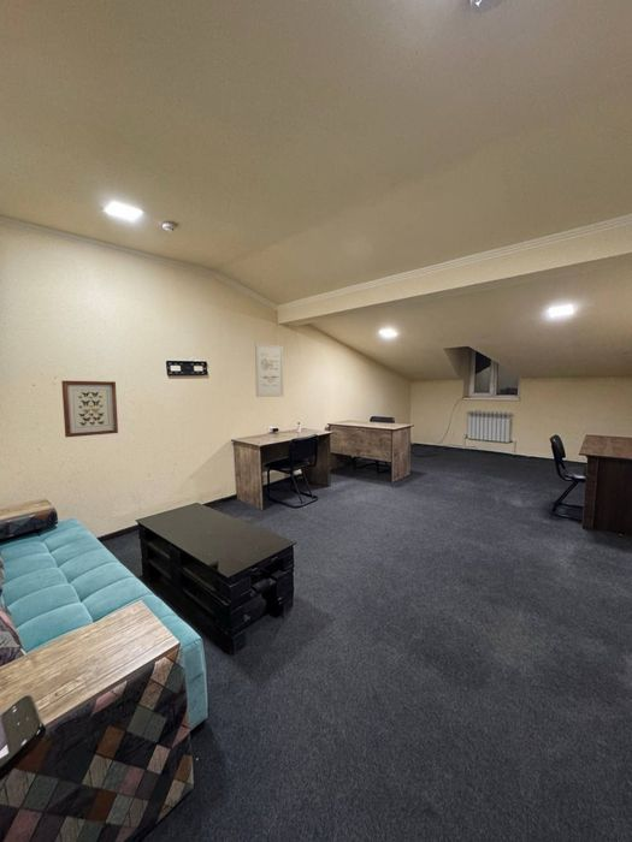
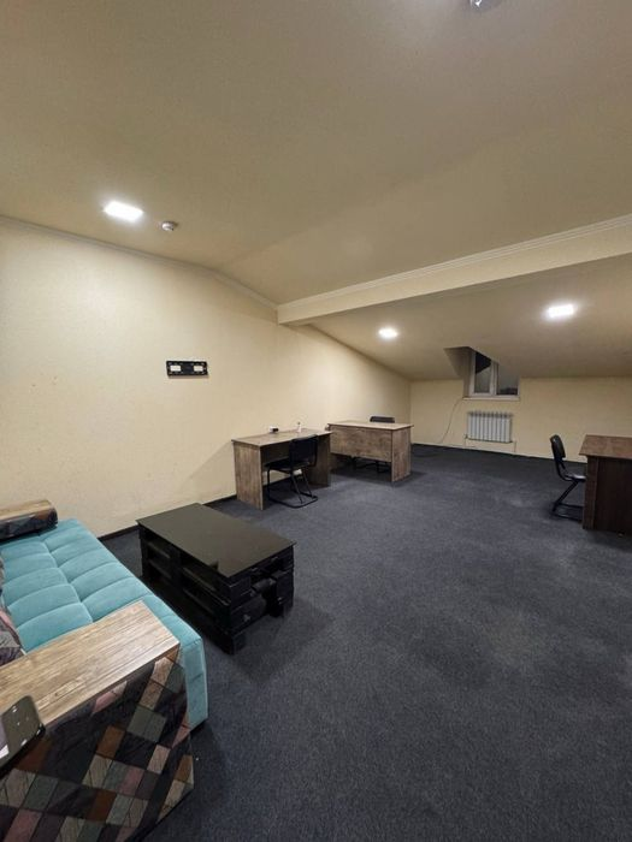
- wall art [254,342,285,398]
- wall art [60,380,119,439]
